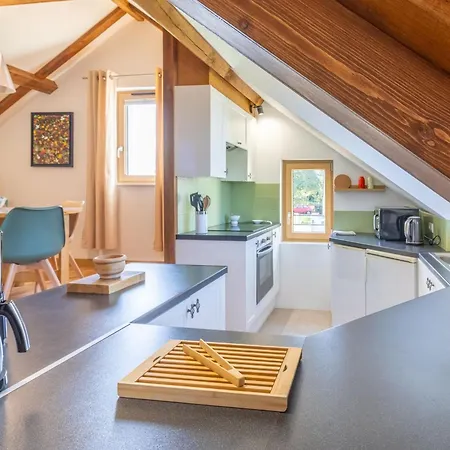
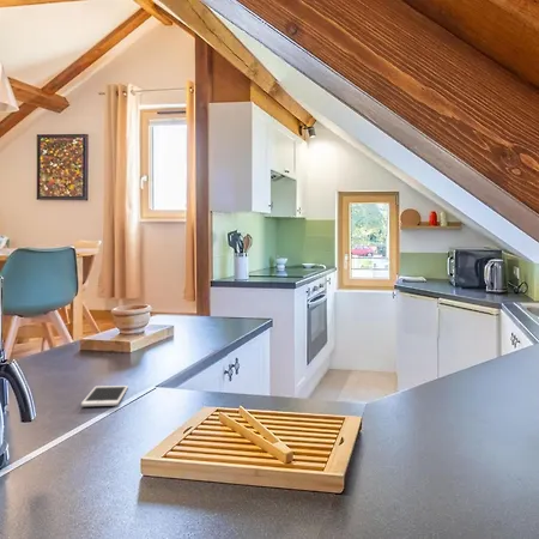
+ cell phone [80,384,129,407]
